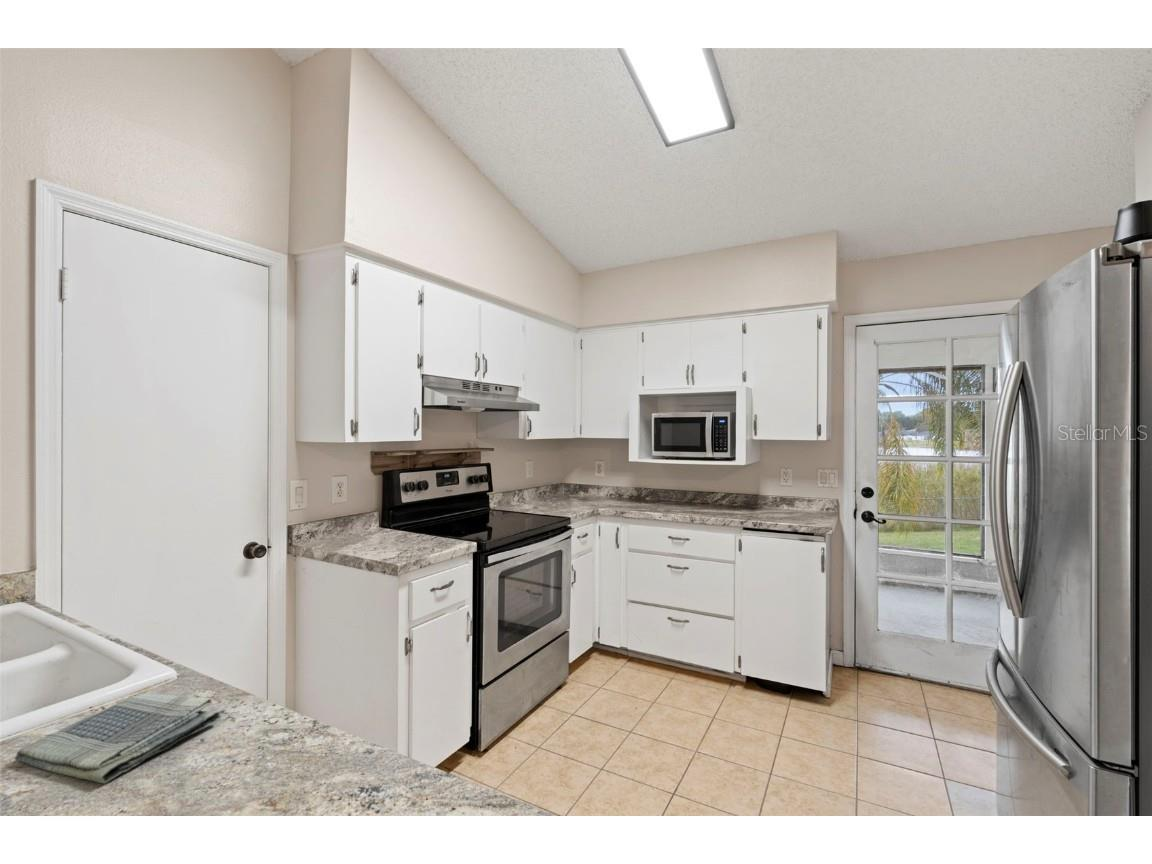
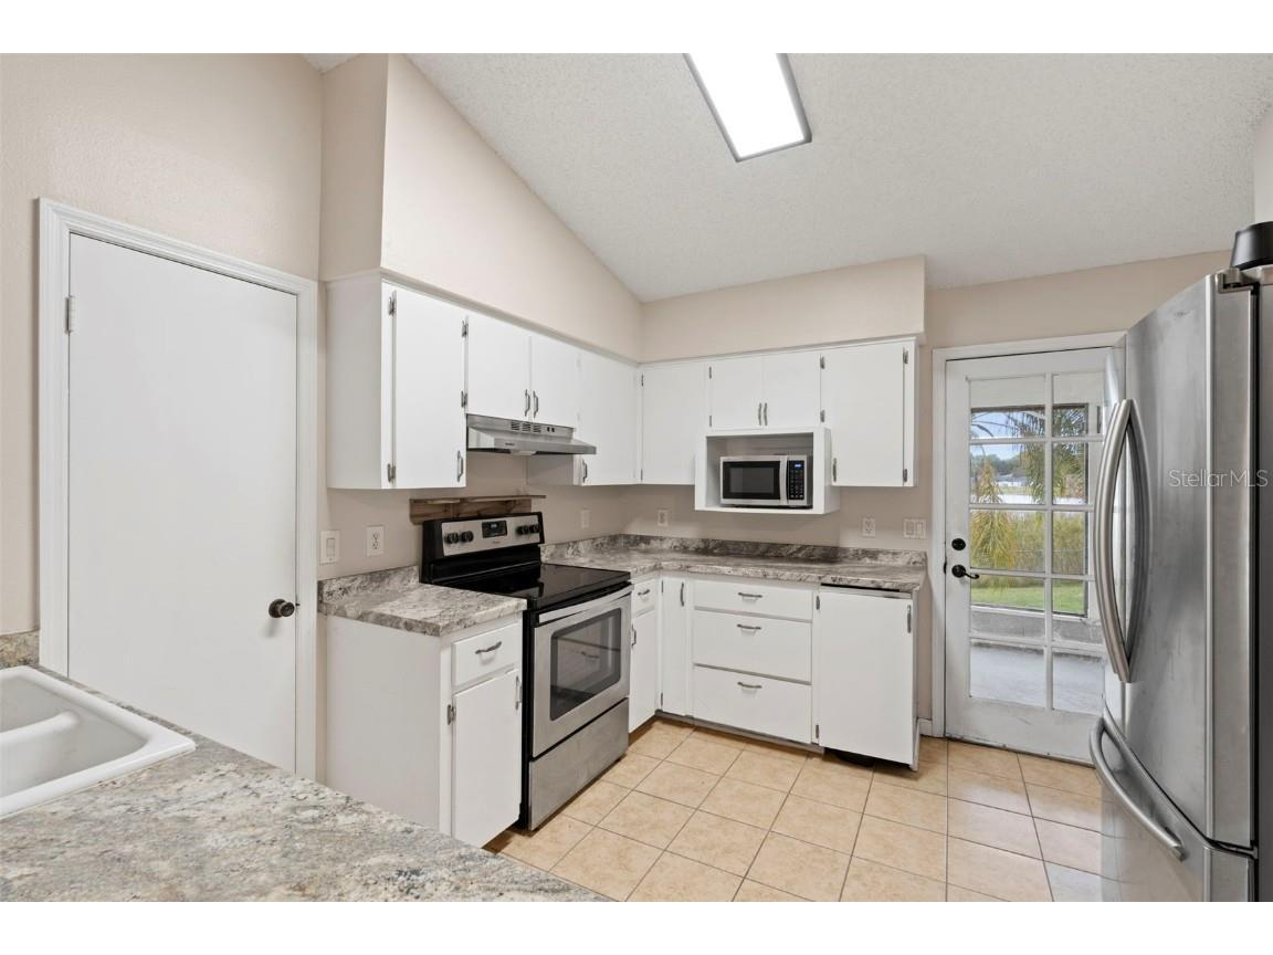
- dish towel [14,692,222,784]
